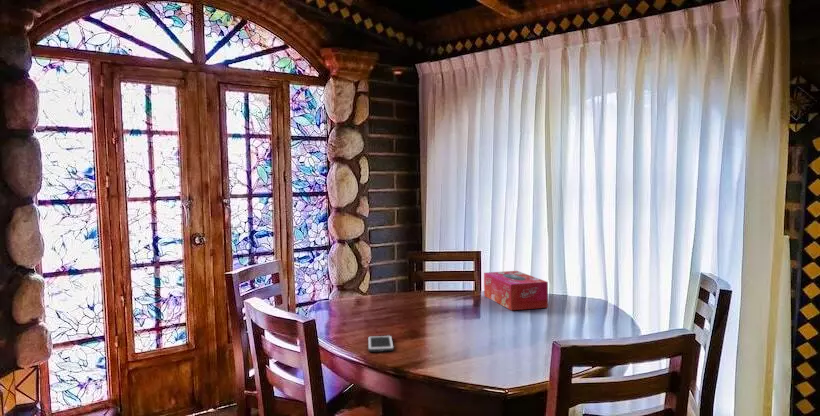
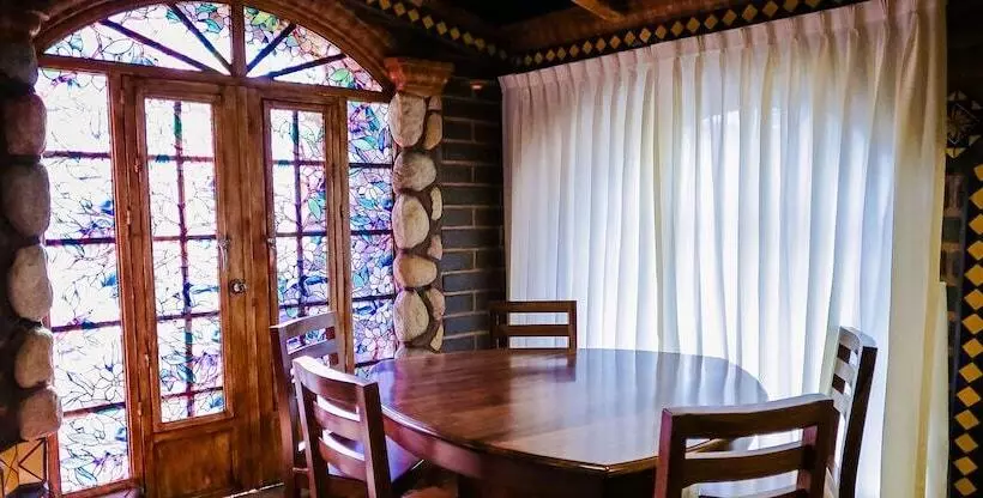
- cell phone [367,334,395,353]
- tissue box [483,270,549,311]
